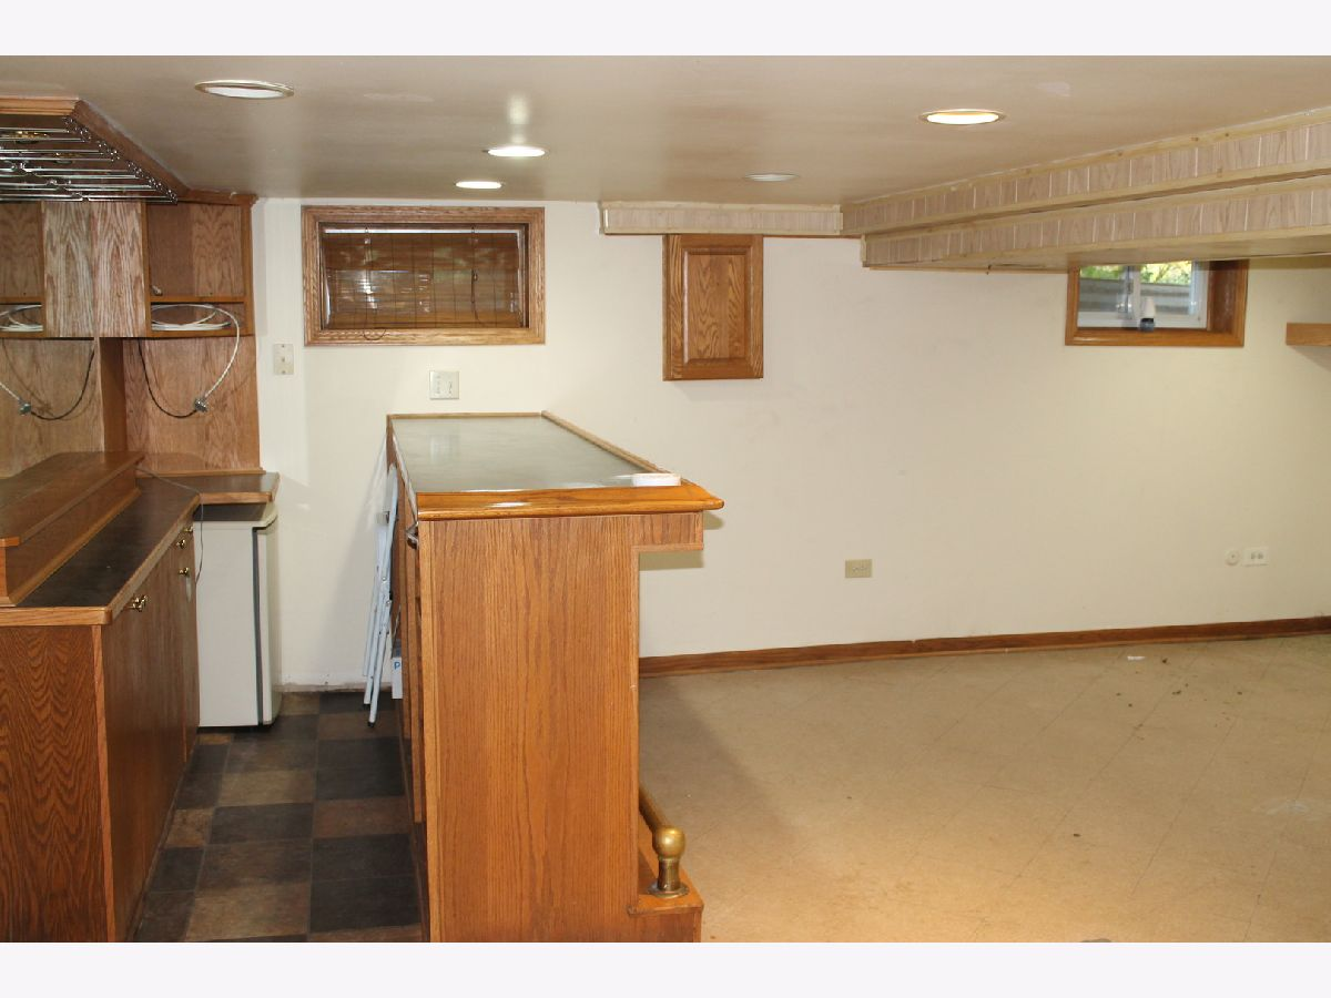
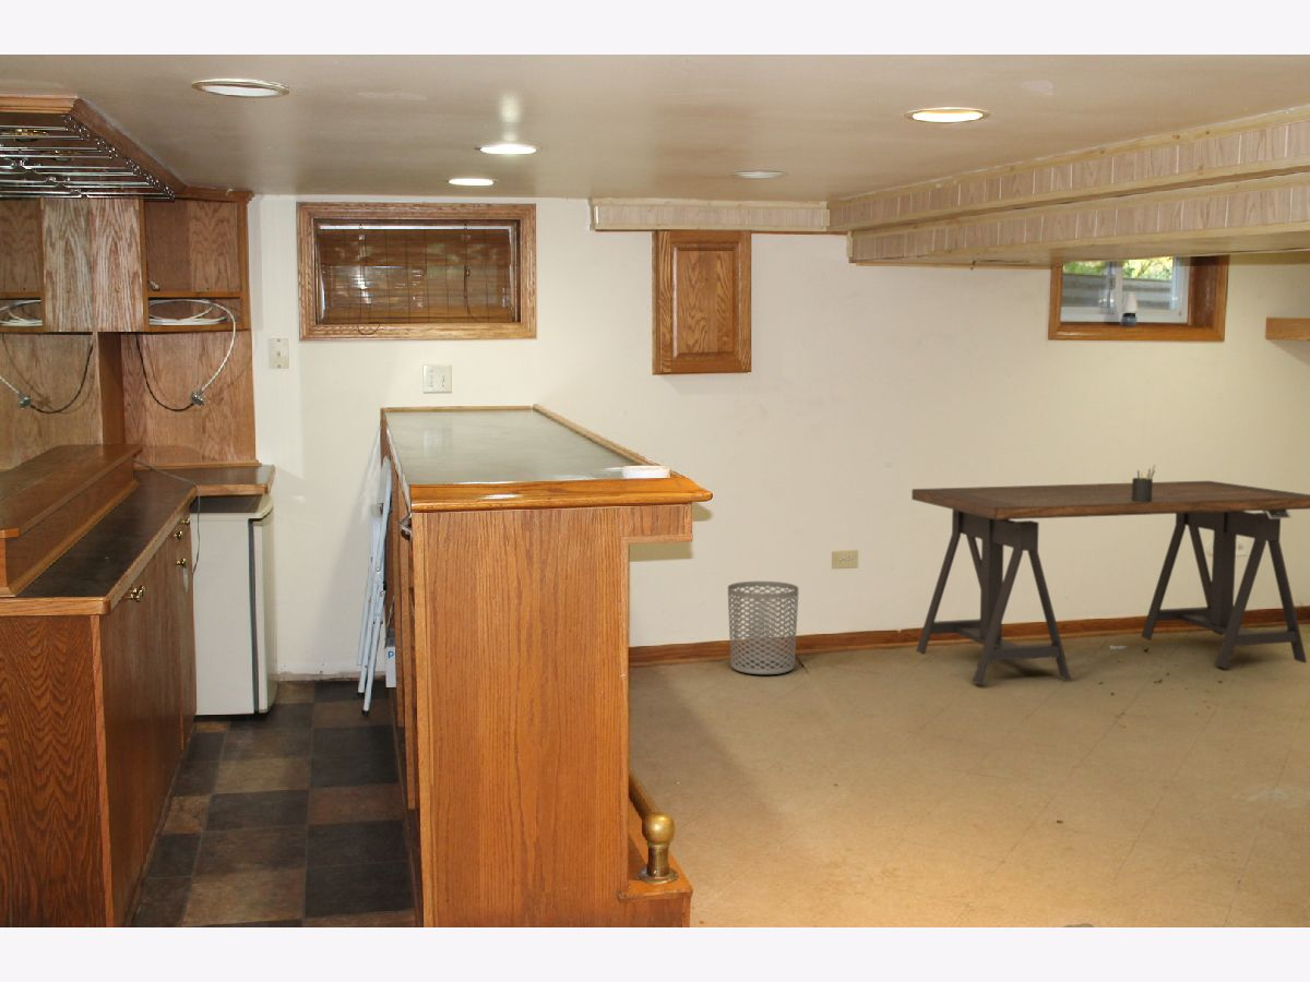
+ desk [910,480,1310,686]
+ pen holder [1131,464,1156,502]
+ waste bin [727,580,799,675]
